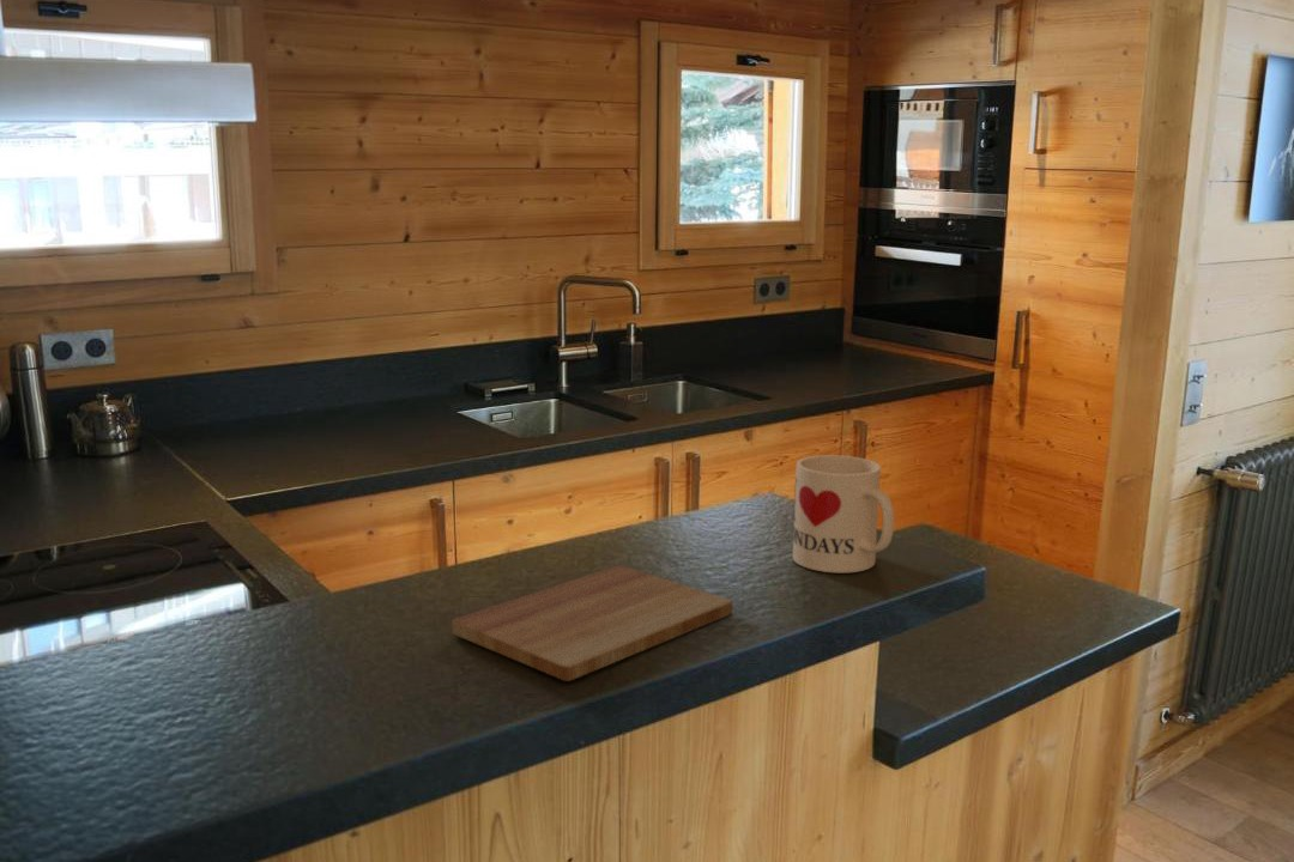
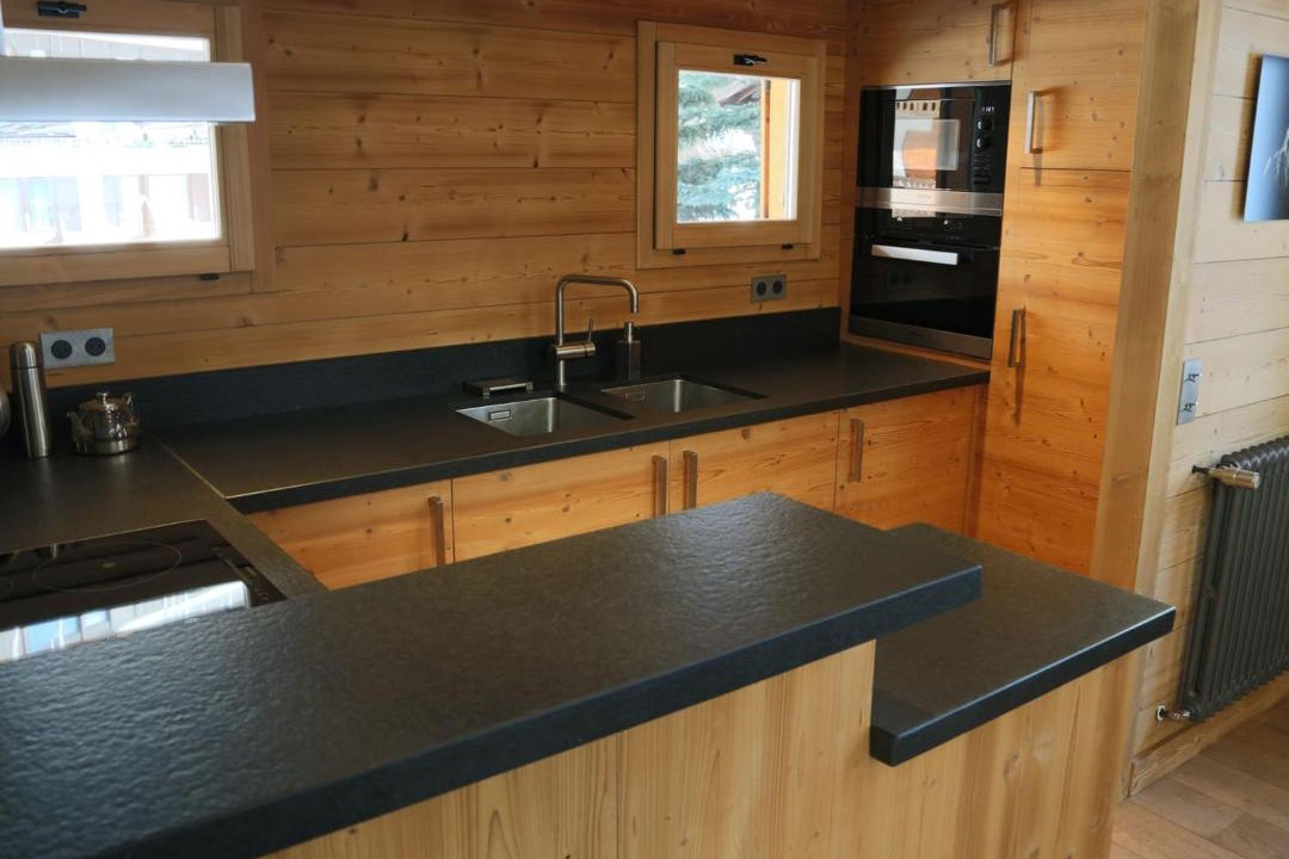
- cutting board [451,564,733,682]
- mug [792,454,895,573]
